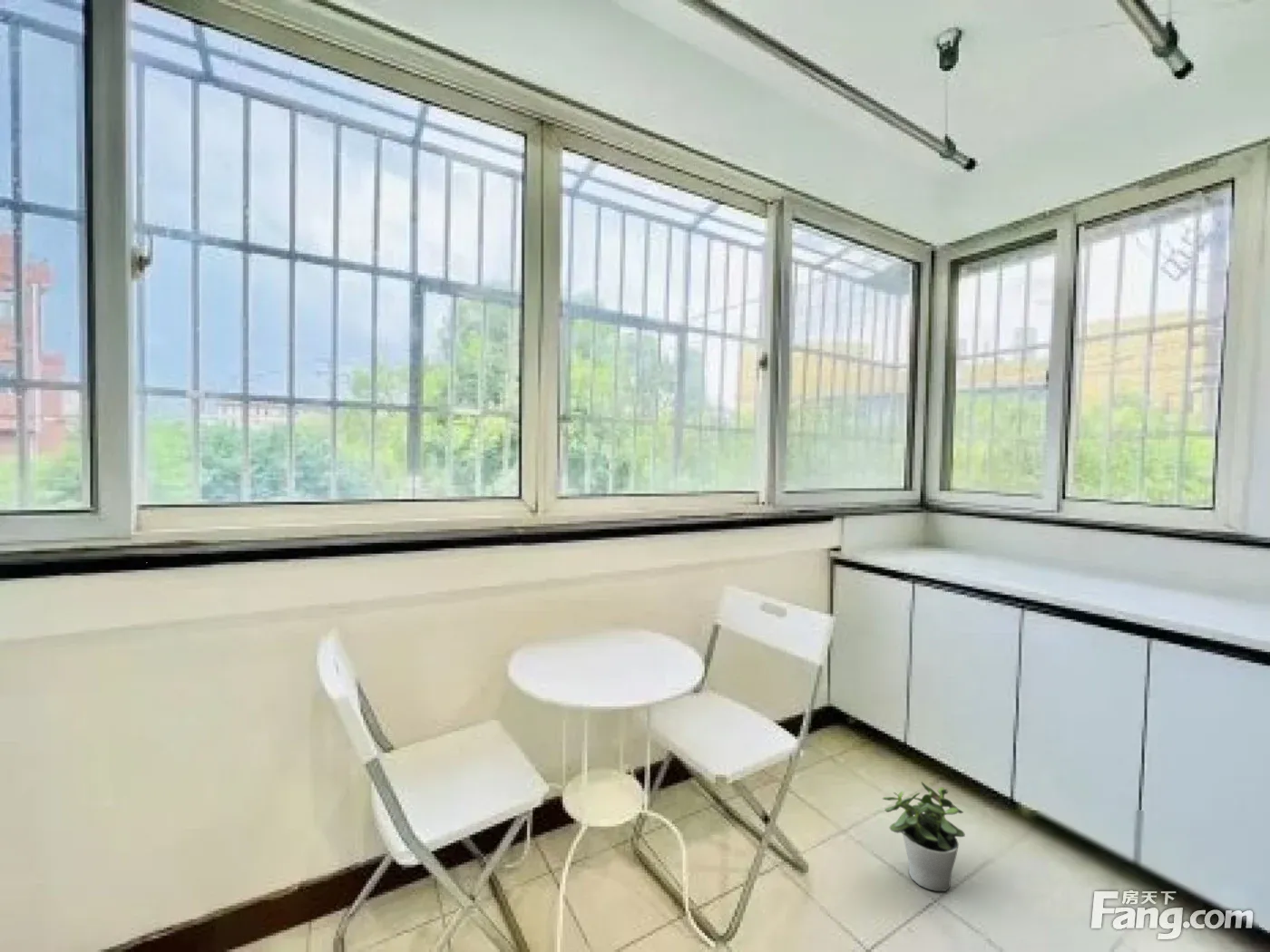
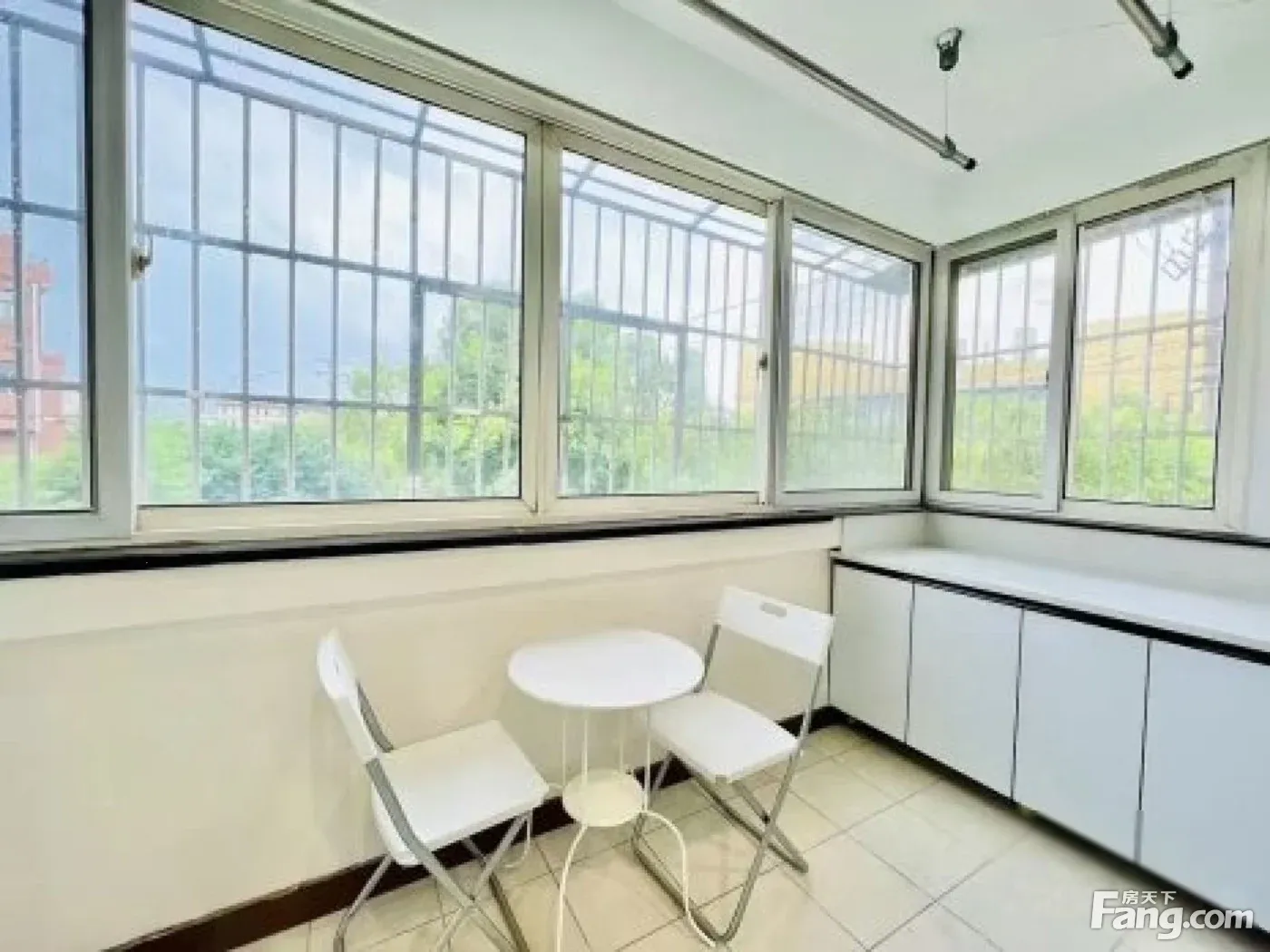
- potted plant [881,781,966,892]
